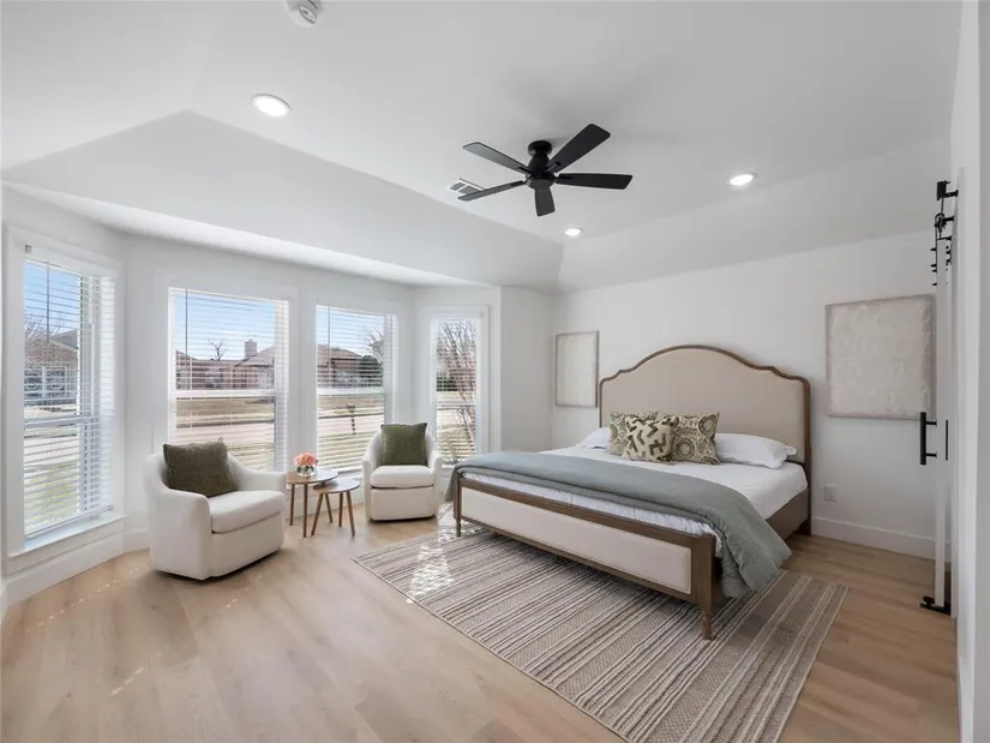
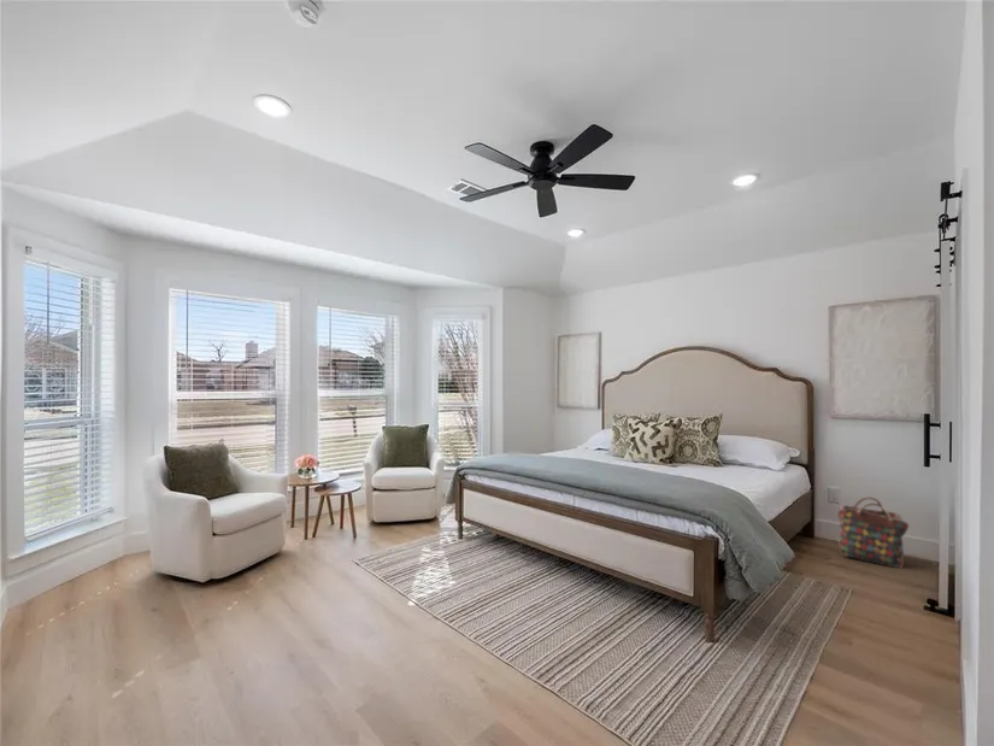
+ backpack [837,495,910,569]
